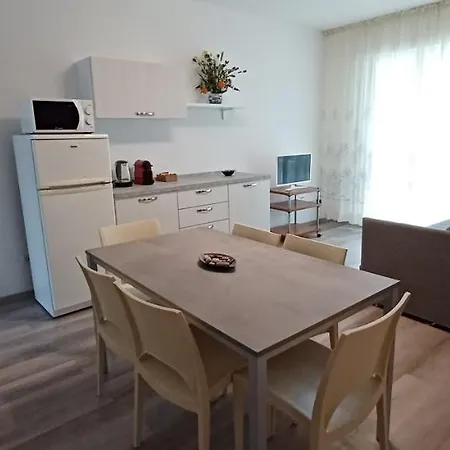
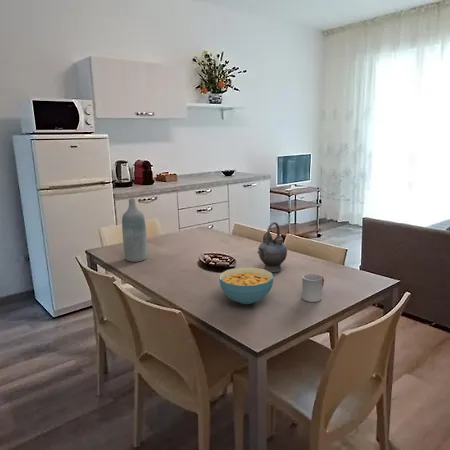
+ cup [301,273,325,303]
+ teapot [257,221,288,273]
+ bottle [121,198,148,263]
+ cereal bowl [218,266,274,305]
